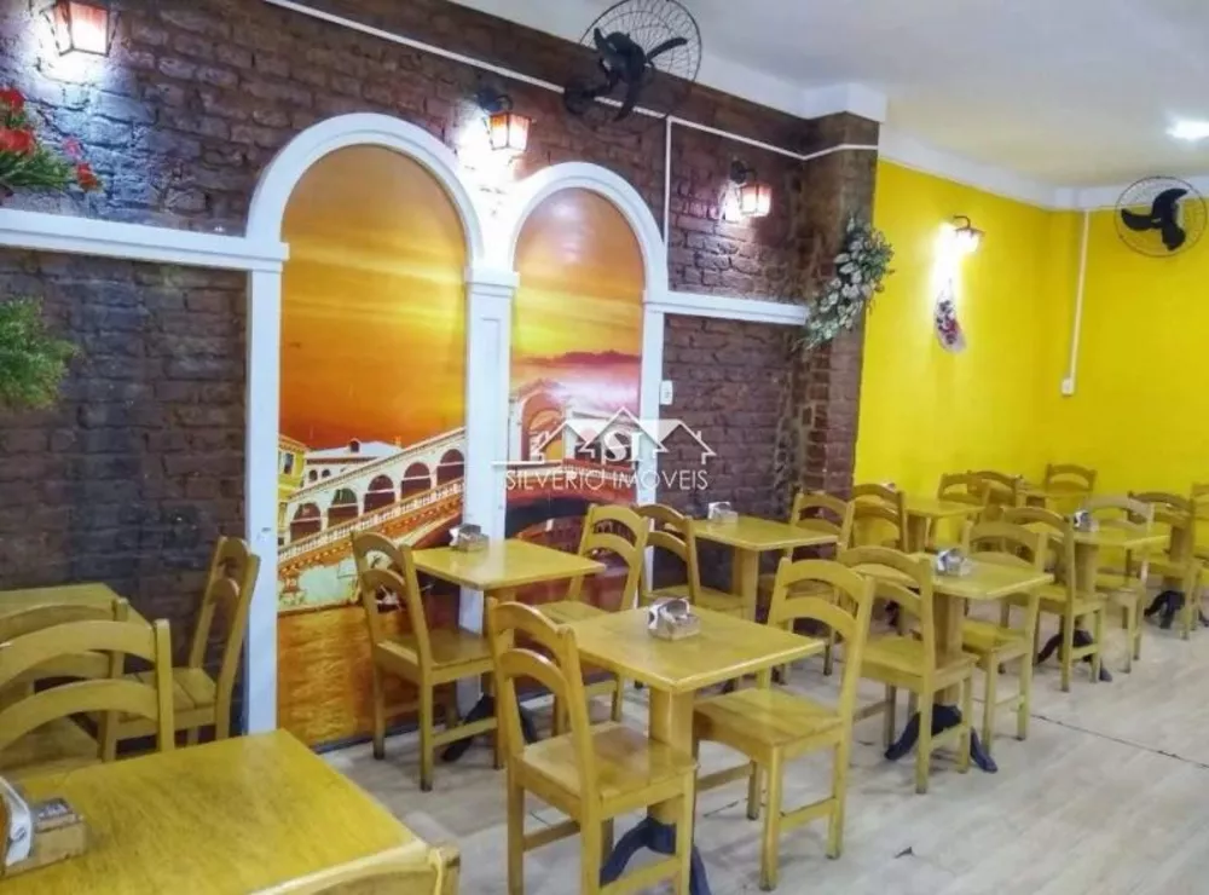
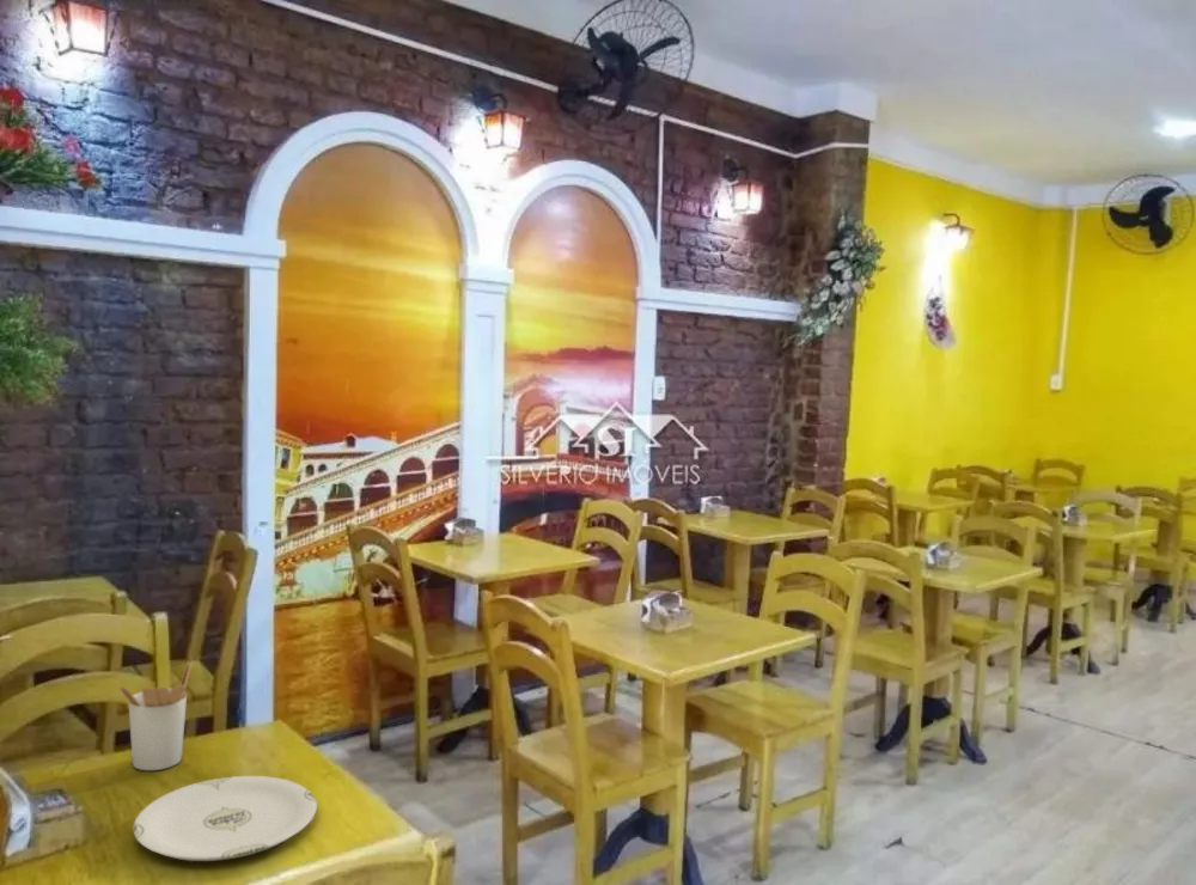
+ utensil holder [116,661,193,771]
+ plate [132,775,318,862]
